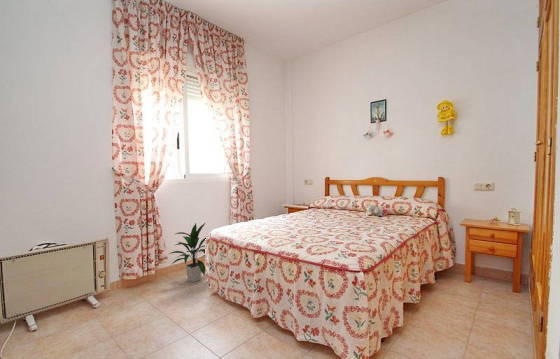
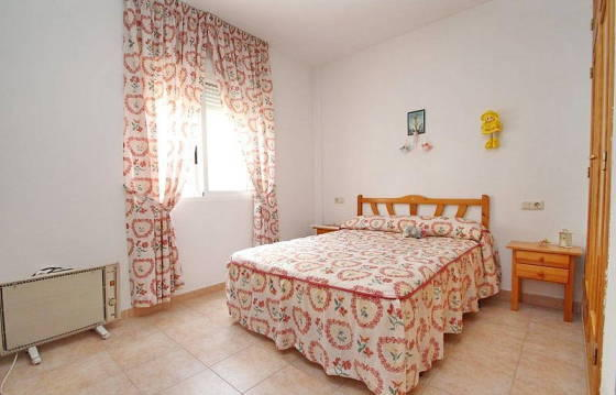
- indoor plant [168,221,207,283]
